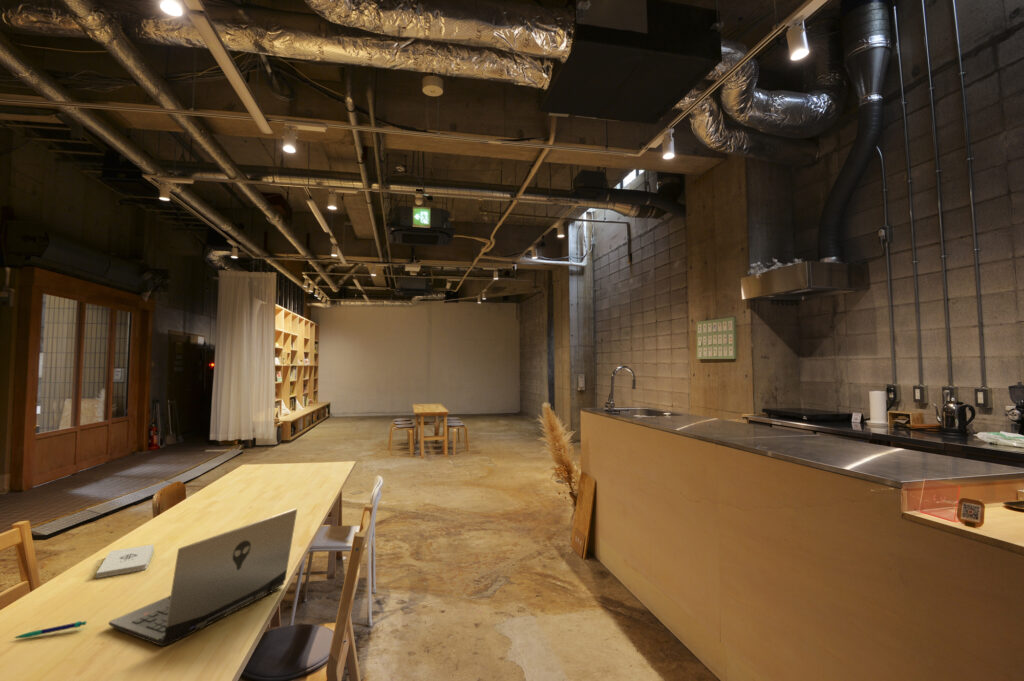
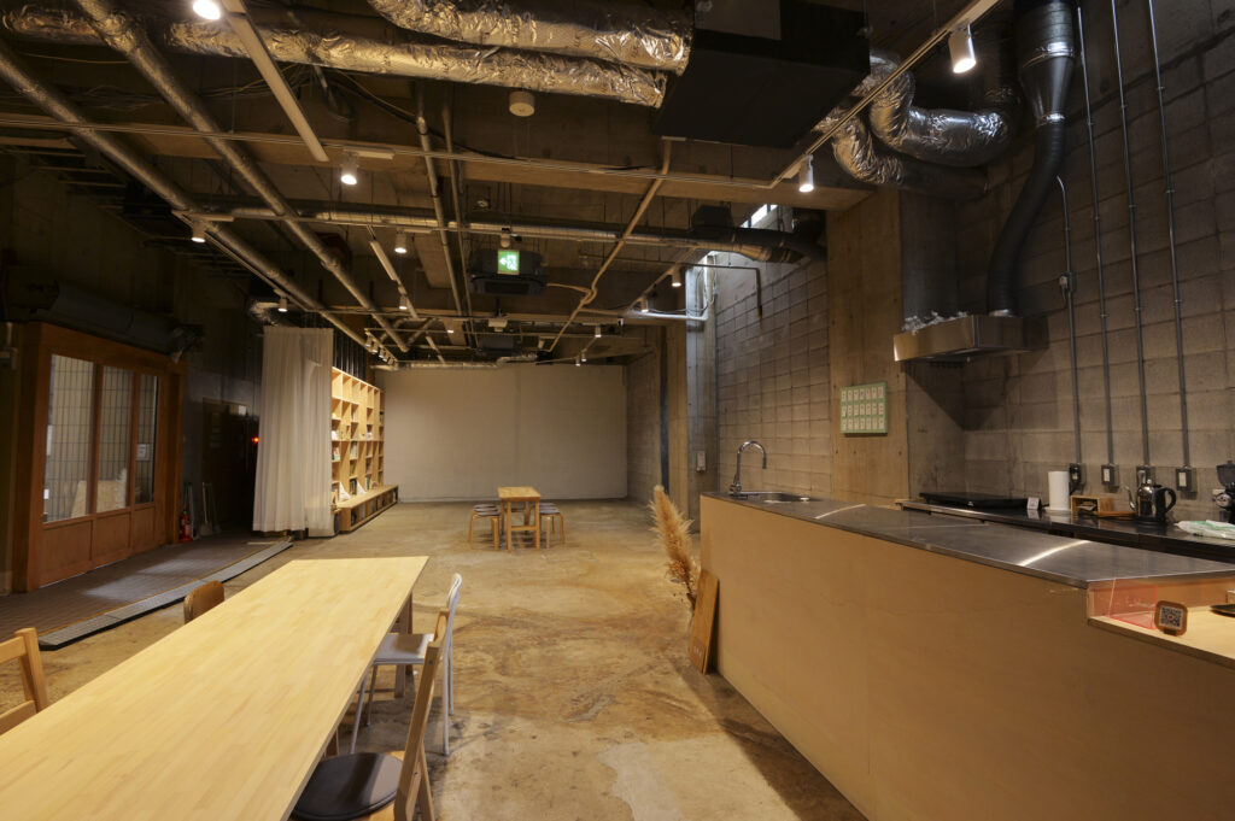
- notepad [95,544,155,579]
- laptop computer [108,508,298,647]
- pen [13,620,87,639]
